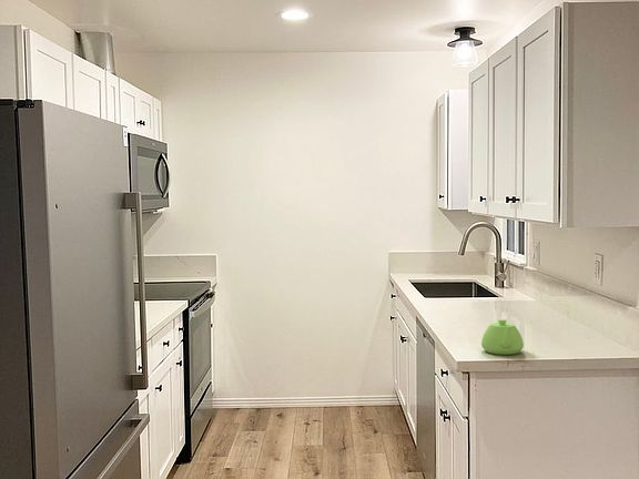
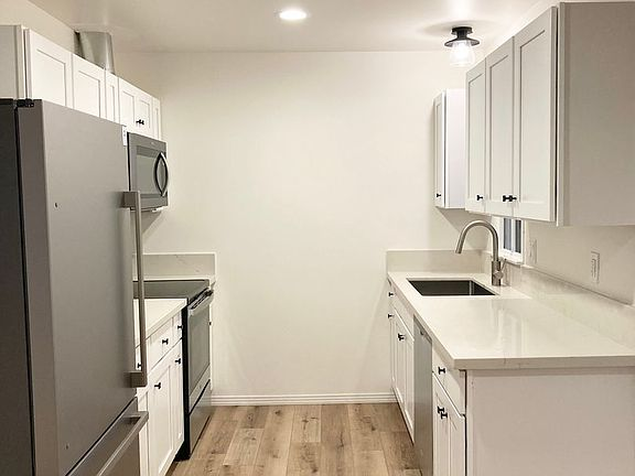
- teapot [480,318,525,356]
